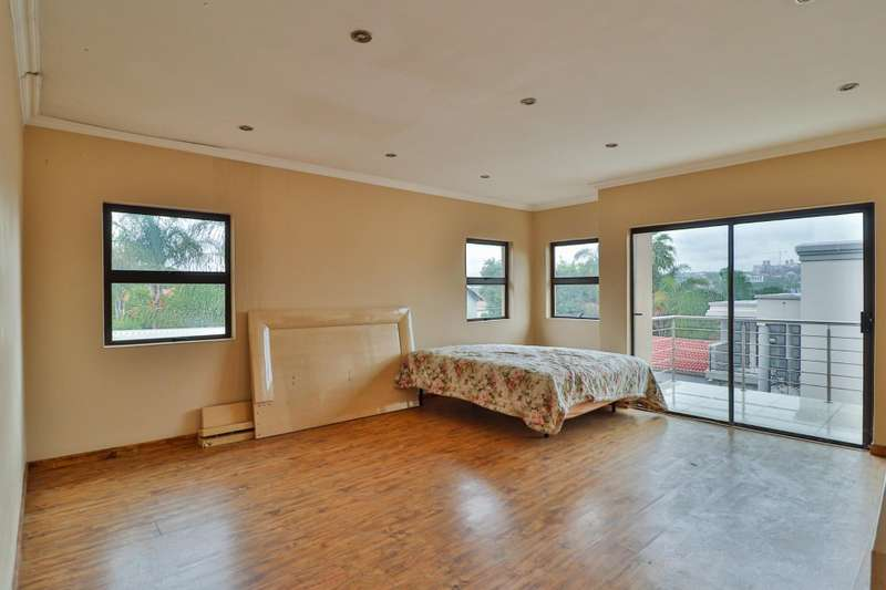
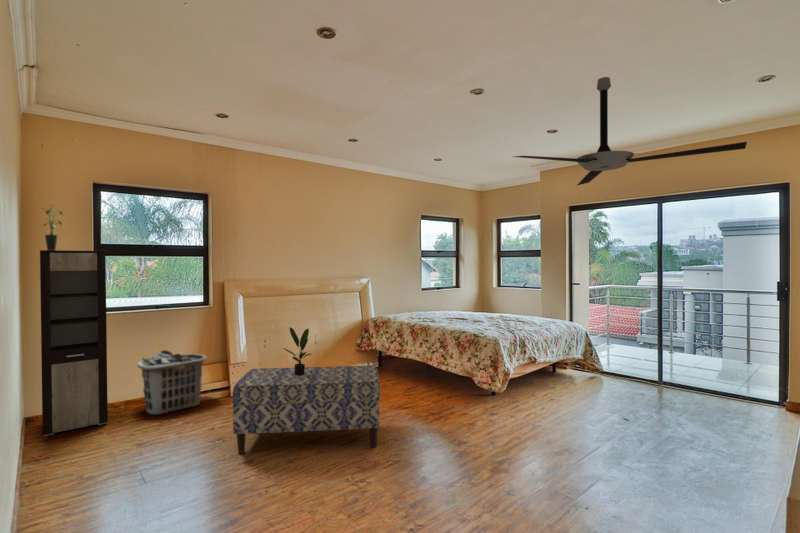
+ ceiling fan [511,76,748,187]
+ potted plant [40,204,64,250]
+ clothes hamper [136,349,208,416]
+ bench [231,364,381,455]
+ potted plant [282,326,313,376]
+ cabinet [39,249,109,438]
